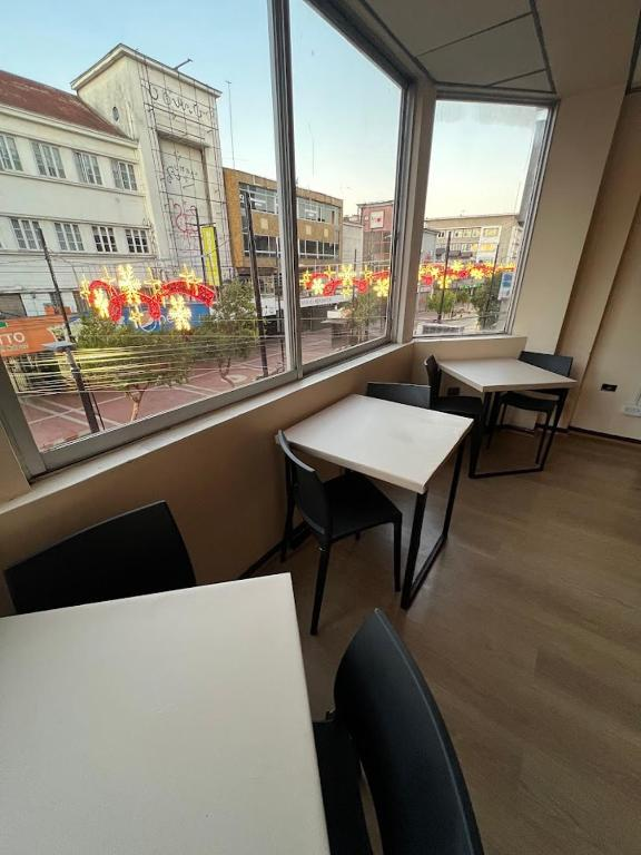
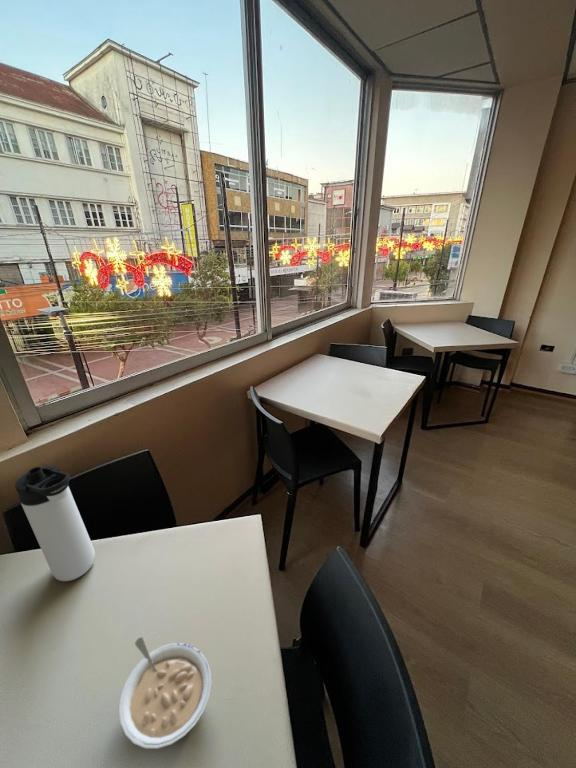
+ legume [118,636,213,750]
+ thermos bottle [14,465,96,582]
